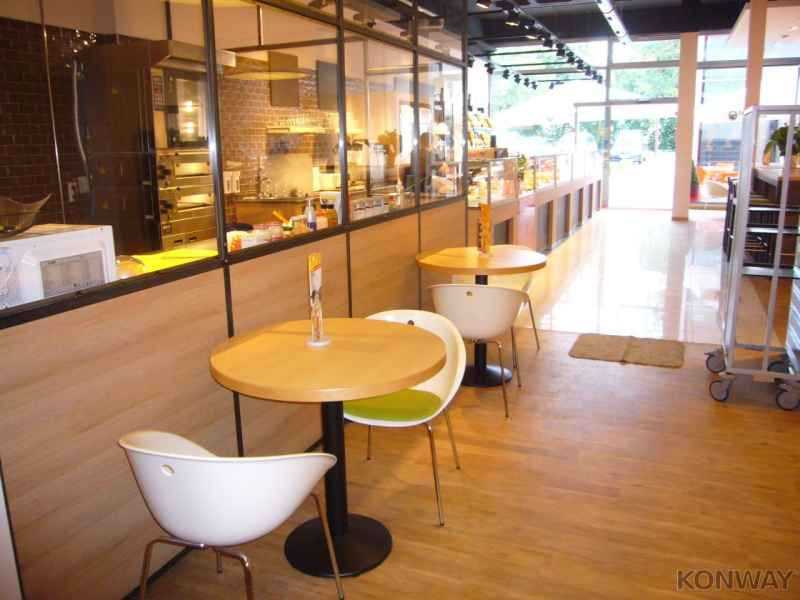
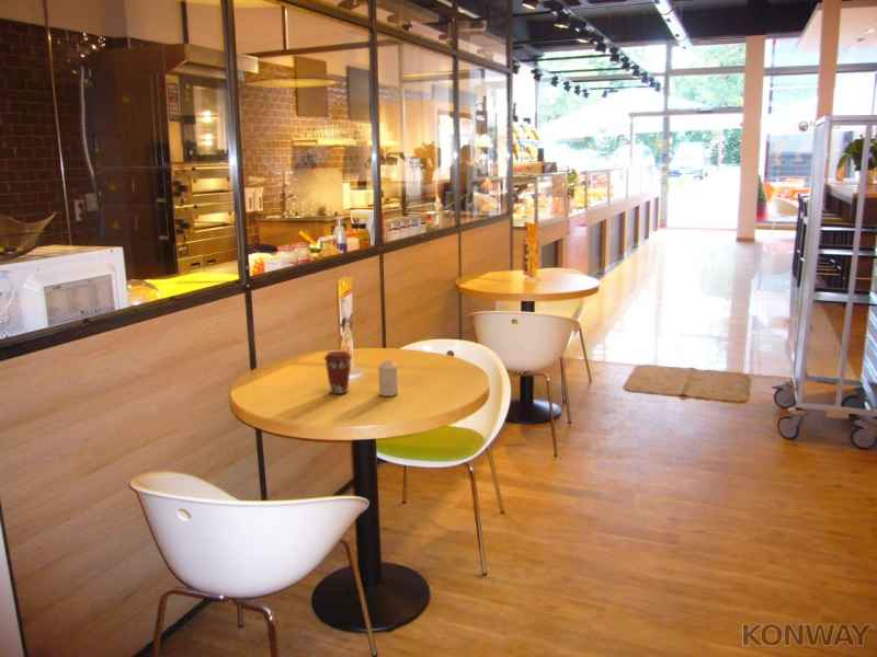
+ coffee cup [323,350,353,395]
+ candle [377,359,399,397]
